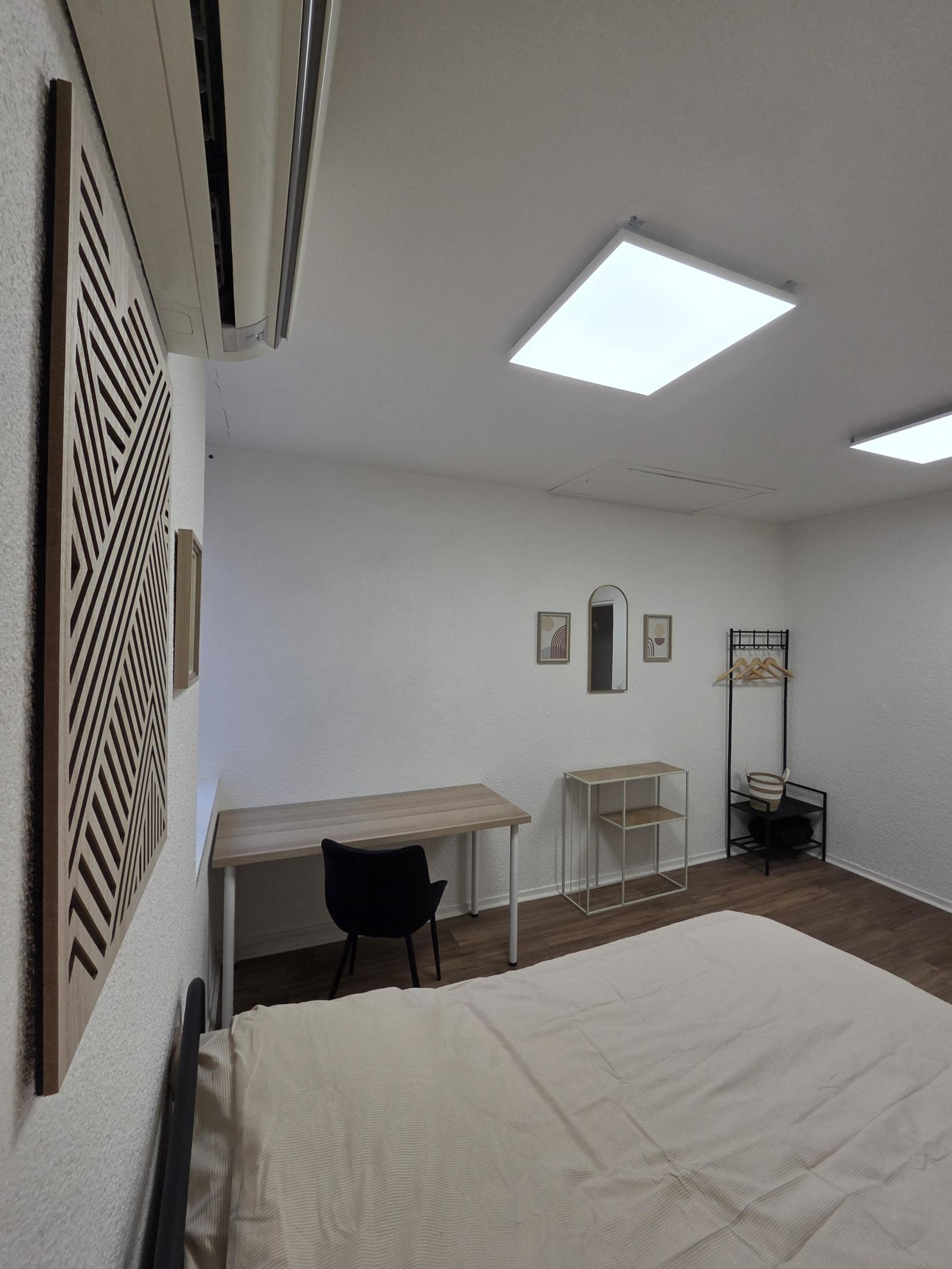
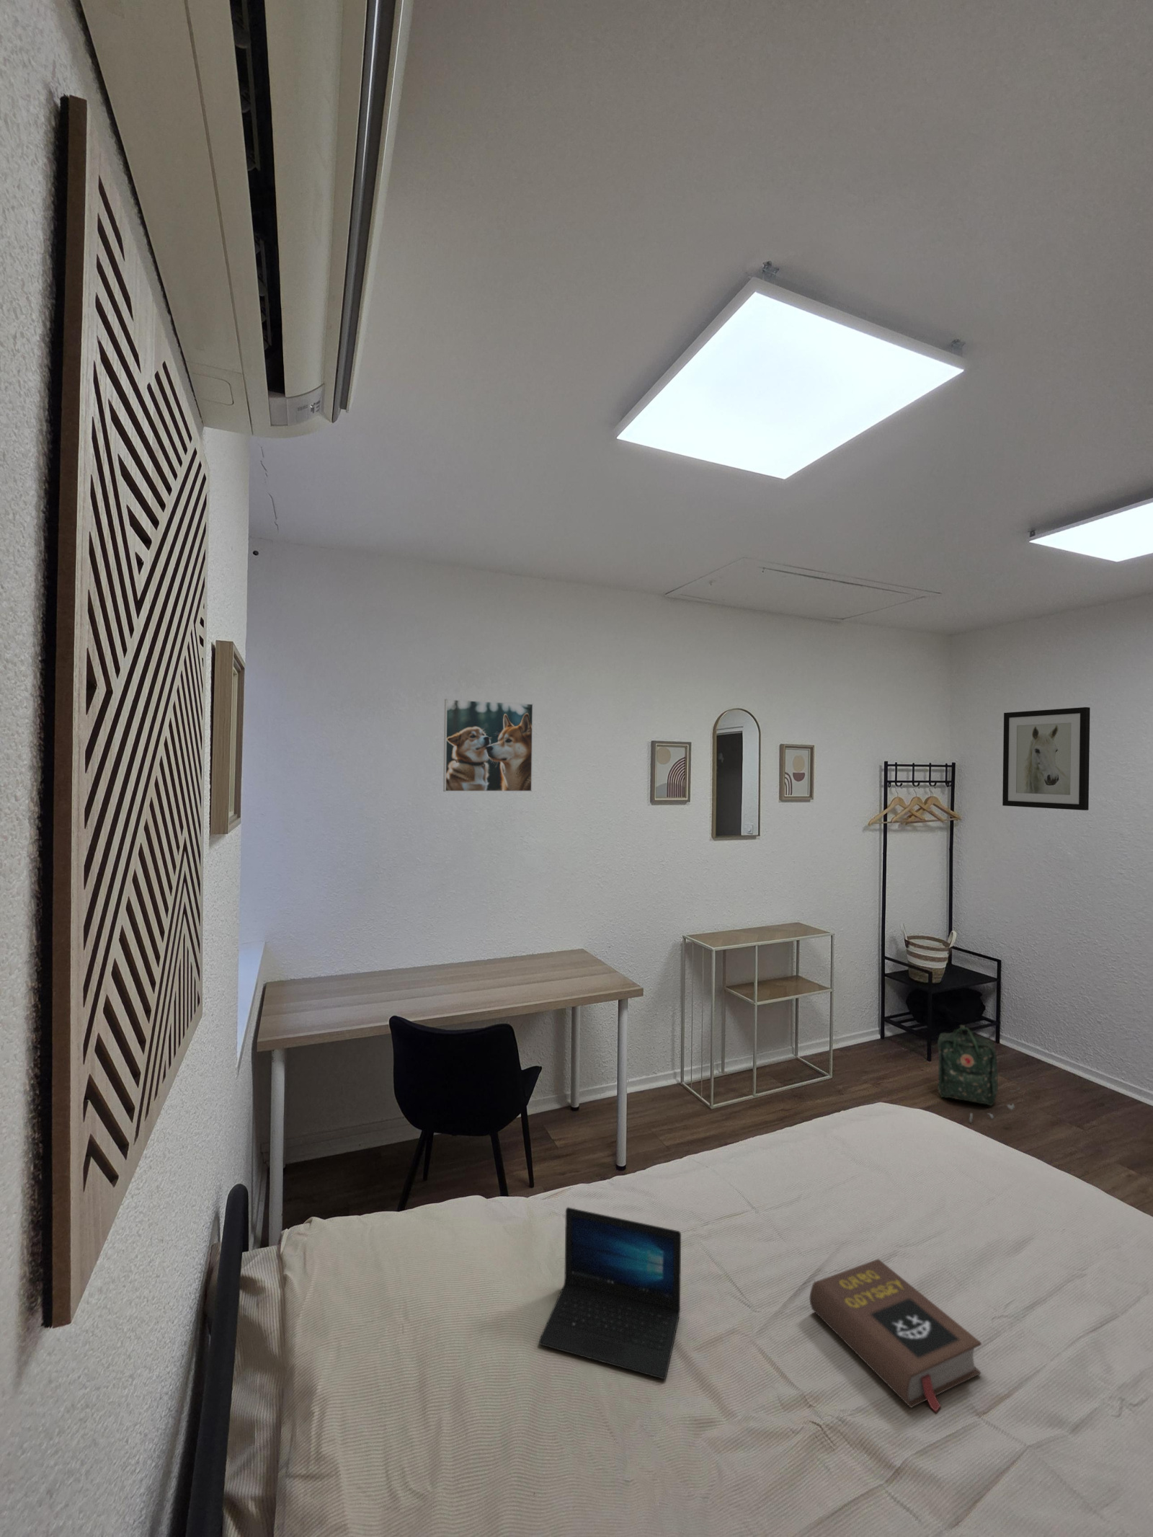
+ backpack [937,1025,1021,1124]
+ laptop [538,1206,682,1380]
+ wall art [1002,706,1091,811]
+ book [809,1258,982,1413]
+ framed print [442,699,534,792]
